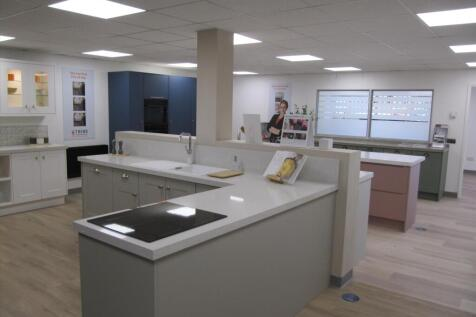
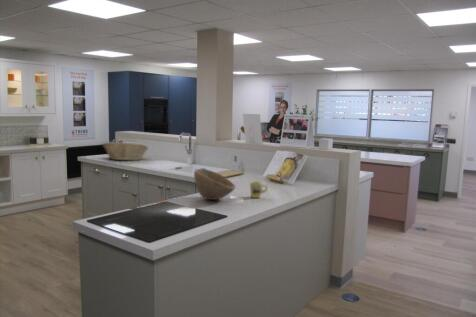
+ fruit basket [101,141,149,162]
+ bowl [193,167,237,201]
+ mug [249,180,268,199]
